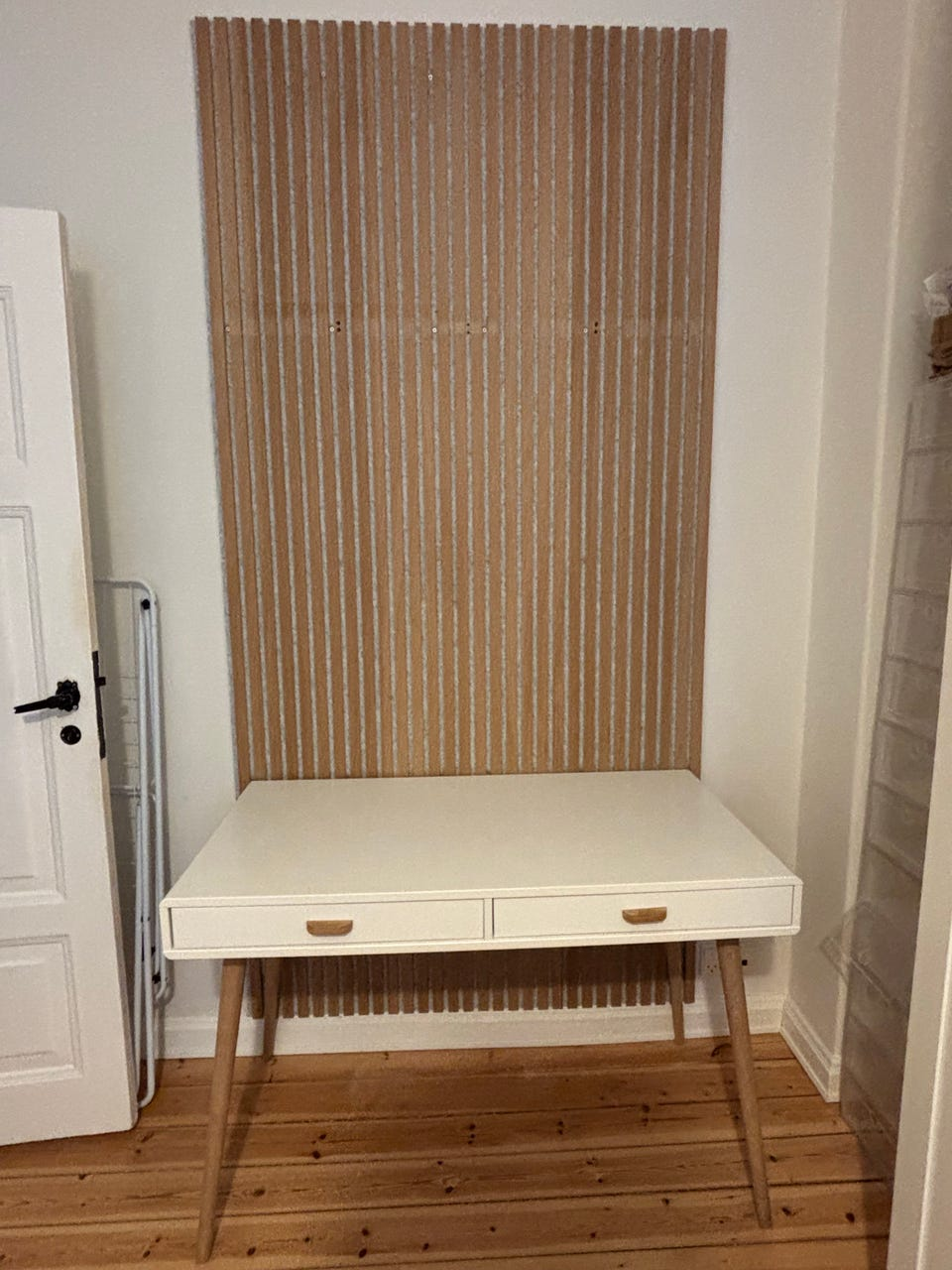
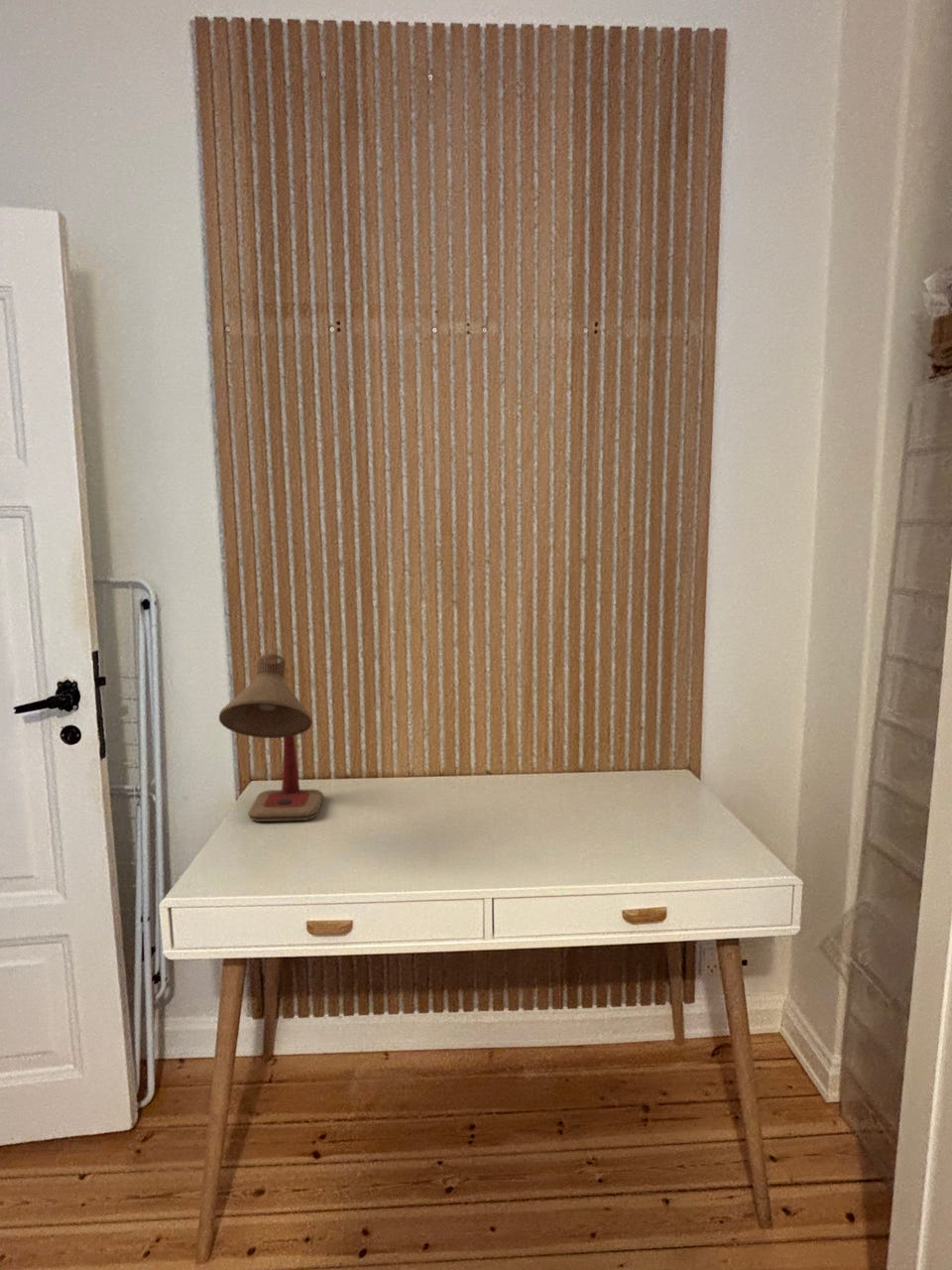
+ desk lamp [218,653,324,823]
